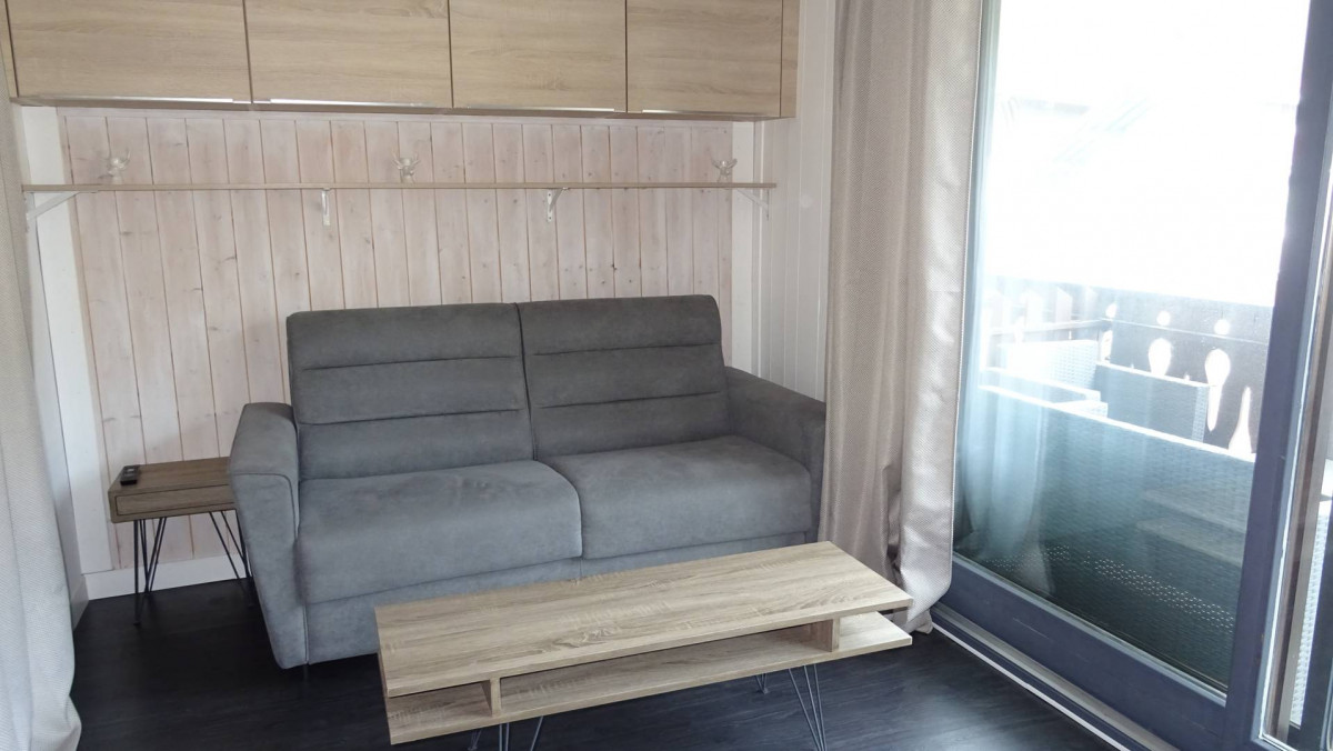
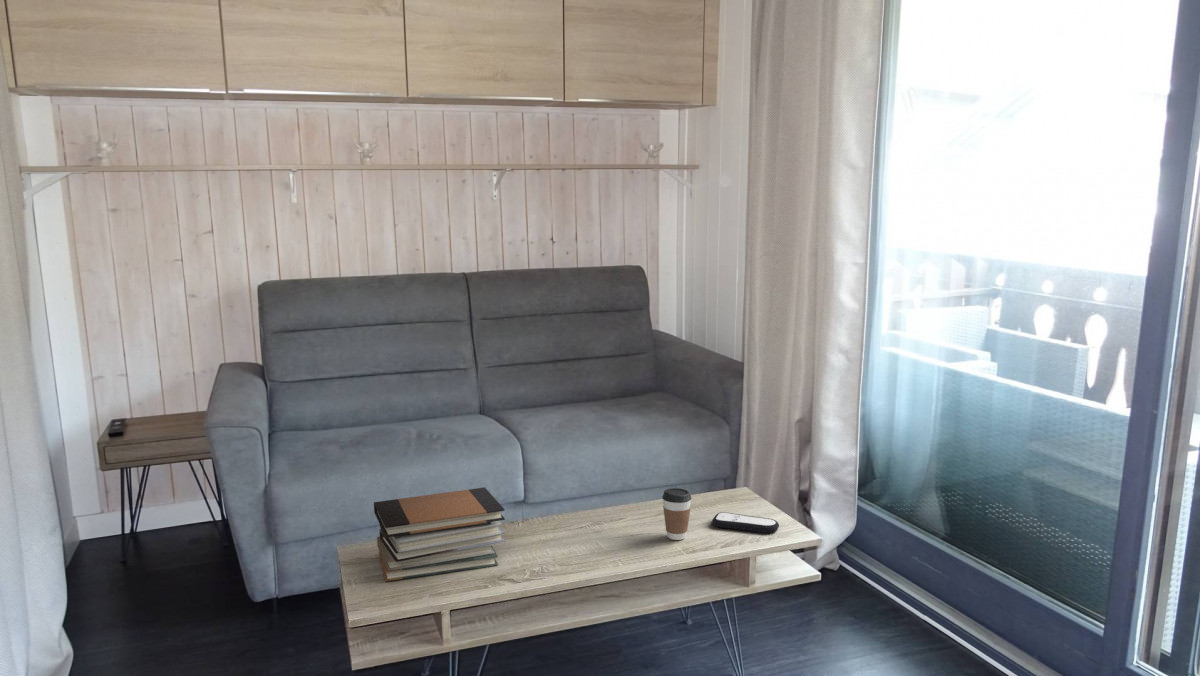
+ remote control [711,511,780,534]
+ book stack [373,487,506,582]
+ coffee cup [661,487,692,541]
